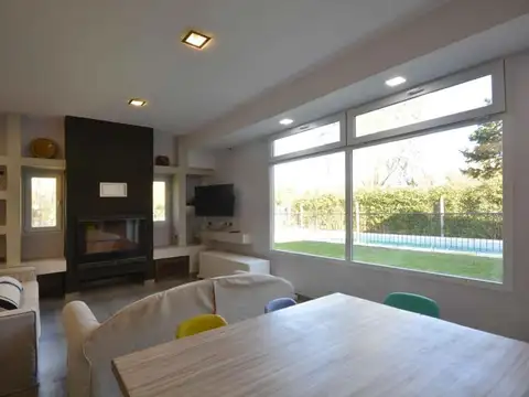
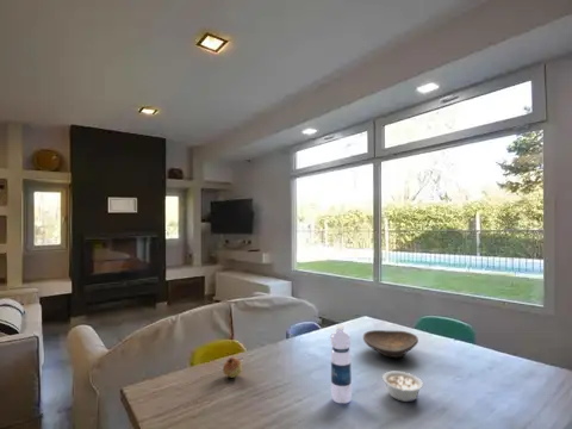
+ fruit [222,356,243,379]
+ decorative bowl [362,329,419,359]
+ water bottle [329,323,353,404]
+ legume [381,371,424,403]
